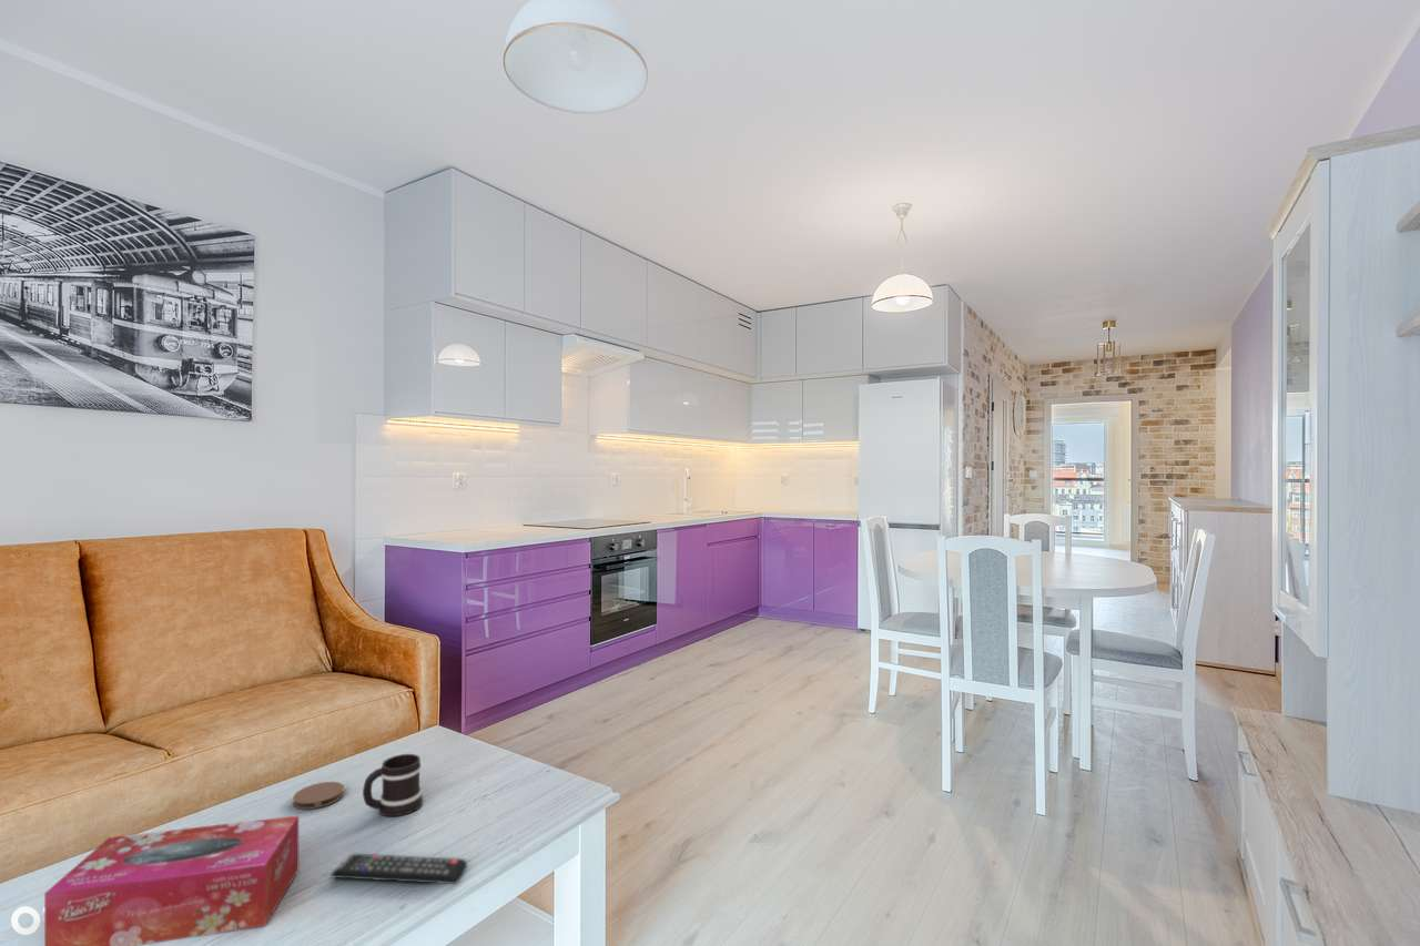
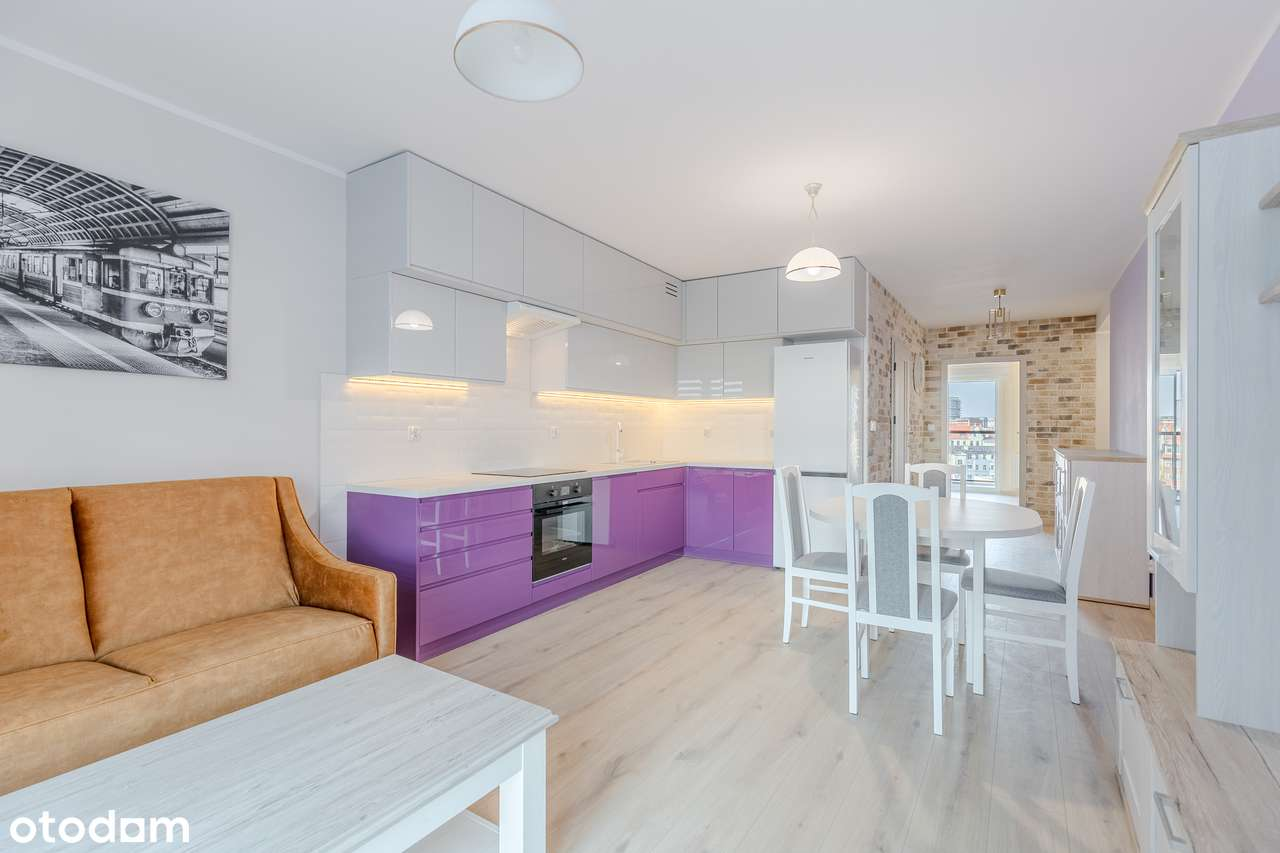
- mug [362,753,424,817]
- remote control [329,853,468,885]
- coaster [292,781,345,811]
- tissue box [43,815,300,946]
